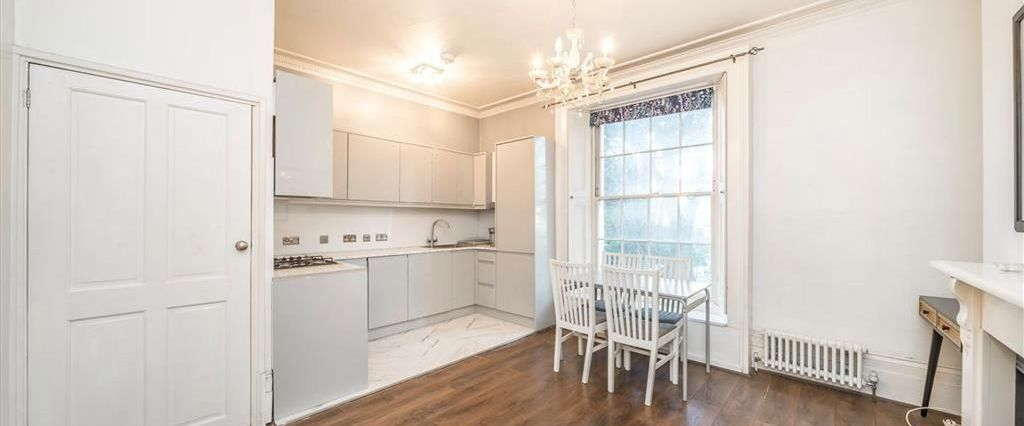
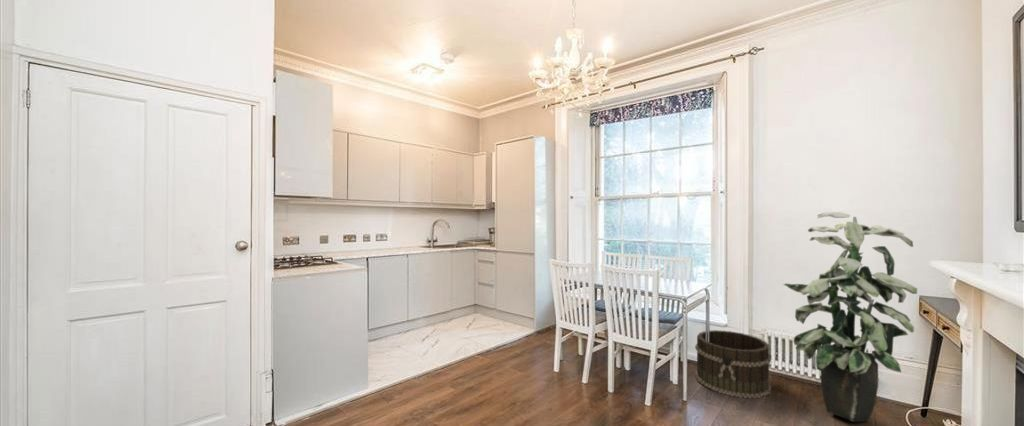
+ bucket [694,329,772,399]
+ indoor plant [782,211,918,423]
